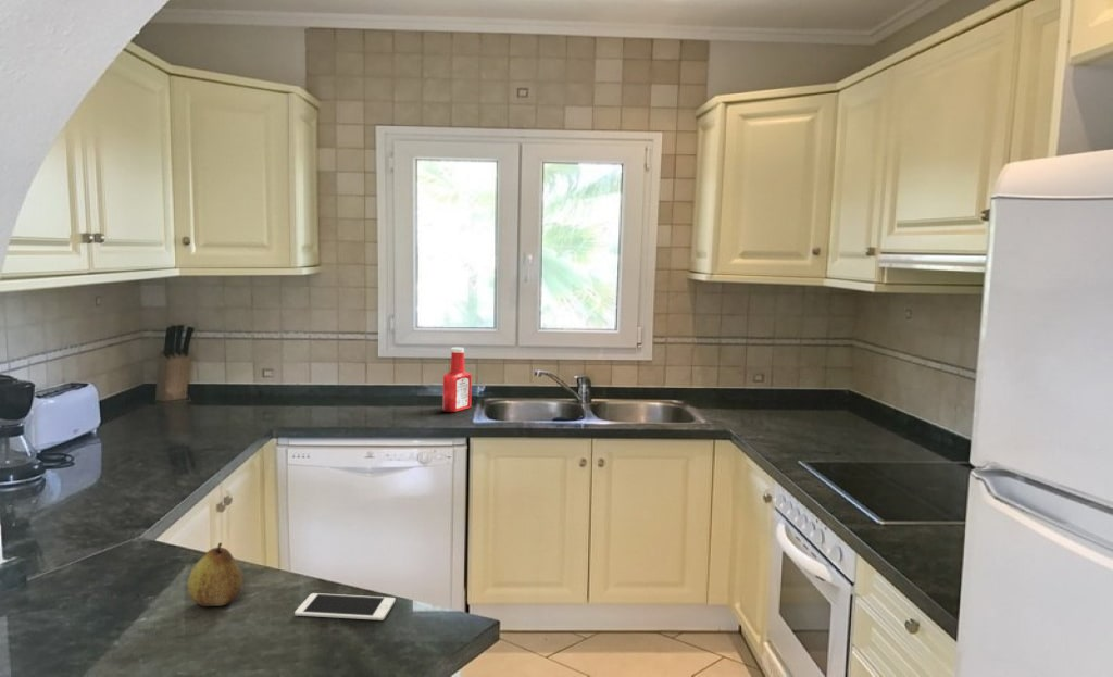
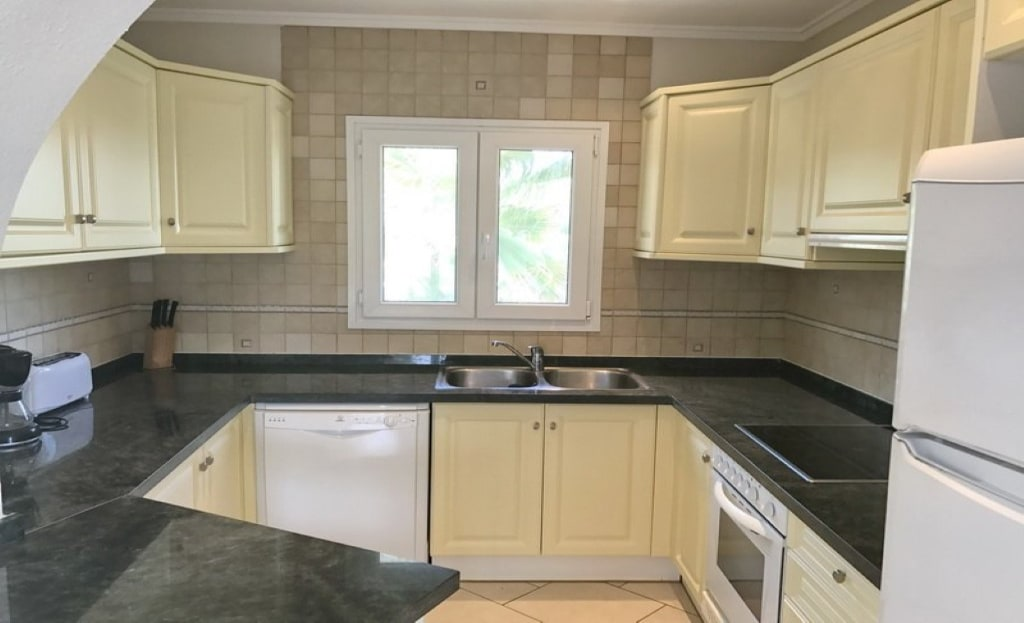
- cell phone [293,592,397,622]
- soap bottle [441,347,473,413]
- fruit [187,541,243,607]
